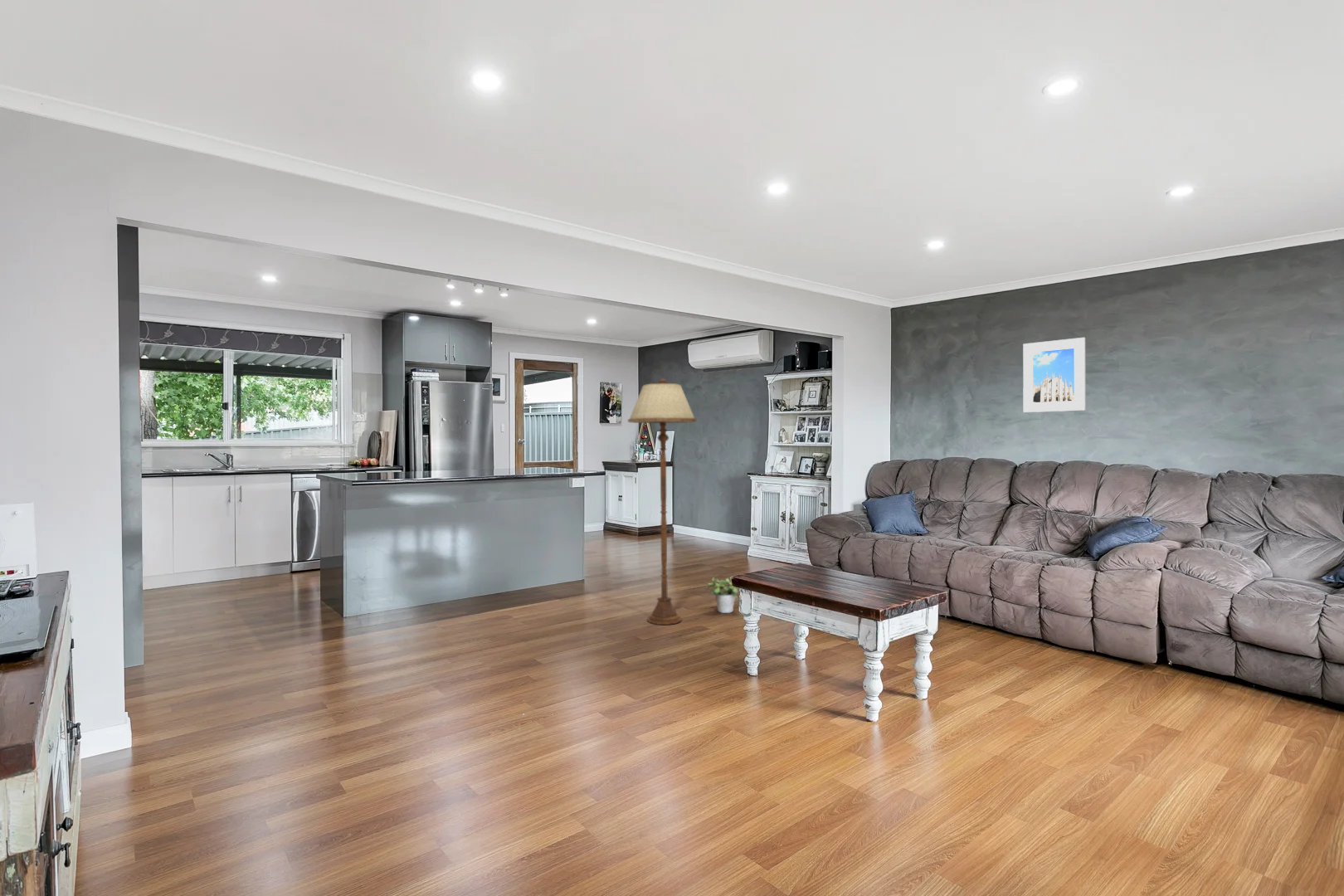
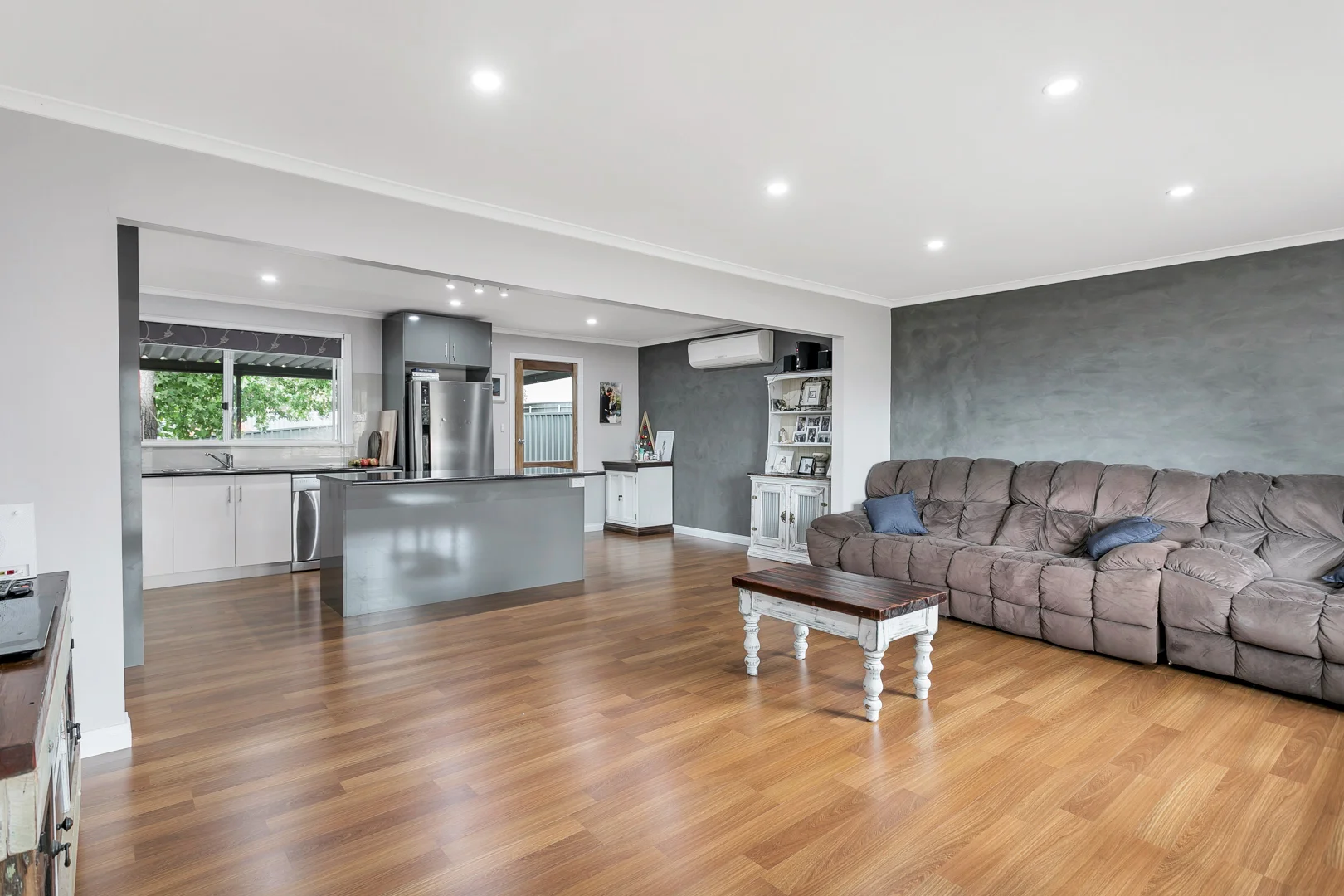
- floor lamp [627,377,697,626]
- potted plant [704,576,738,614]
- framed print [1022,337,1087,413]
